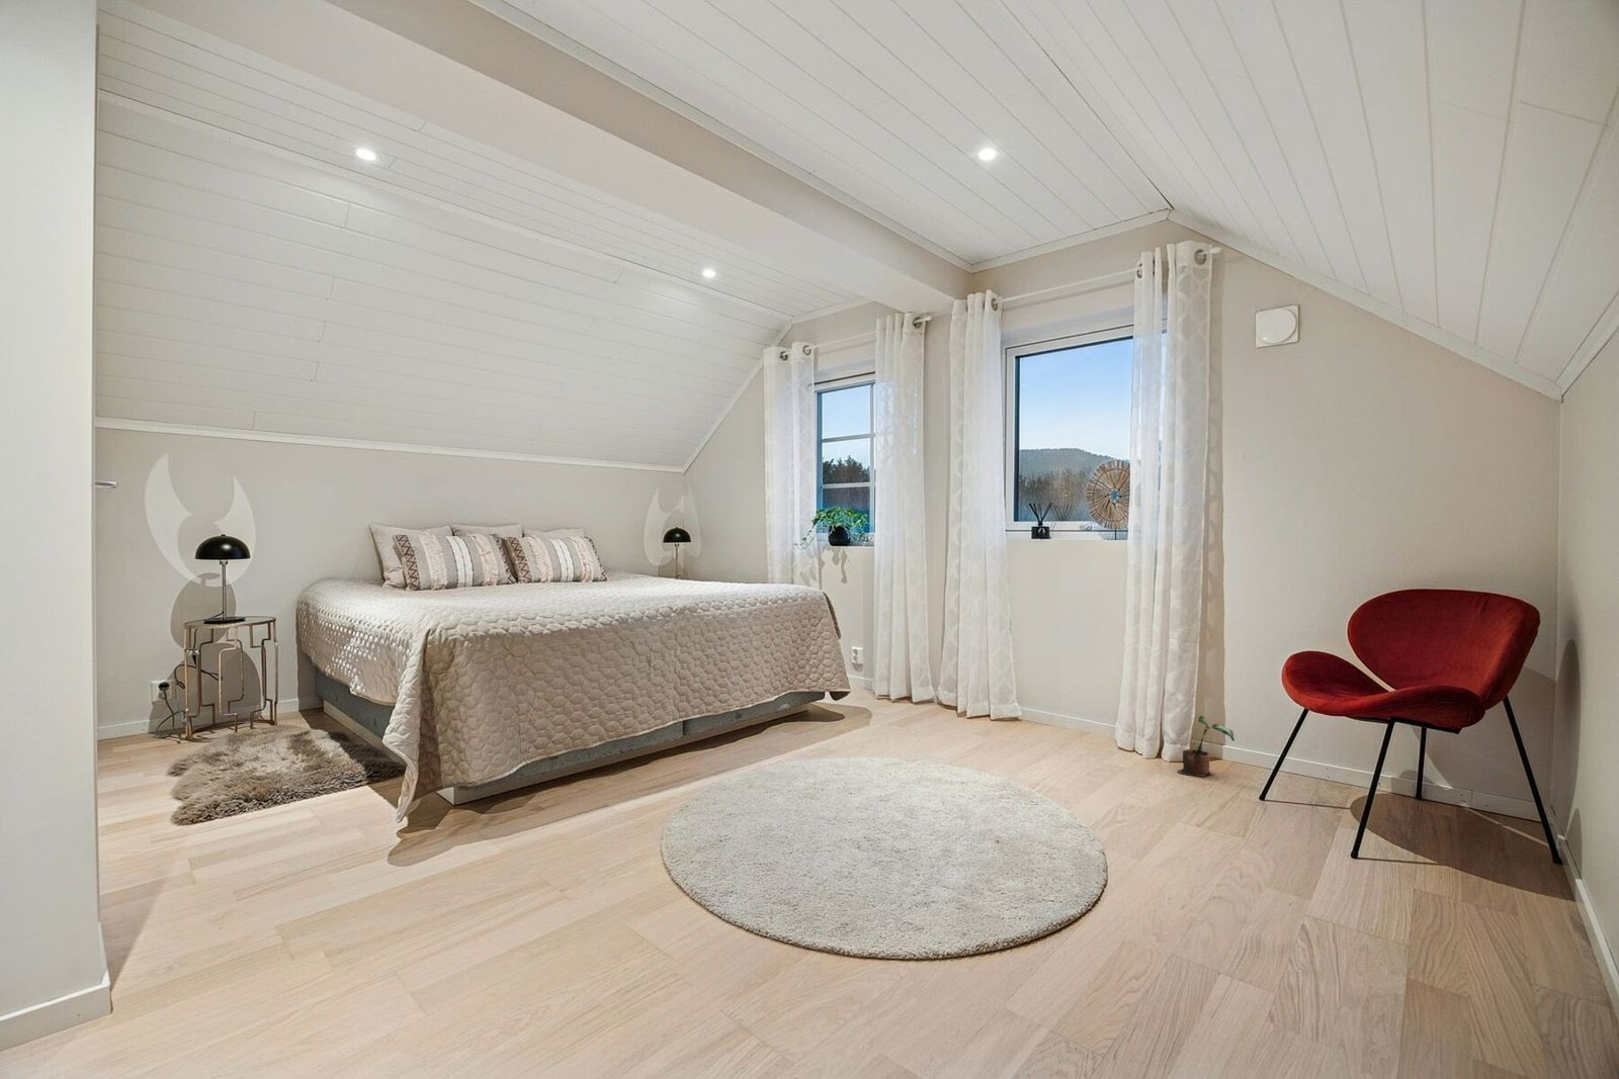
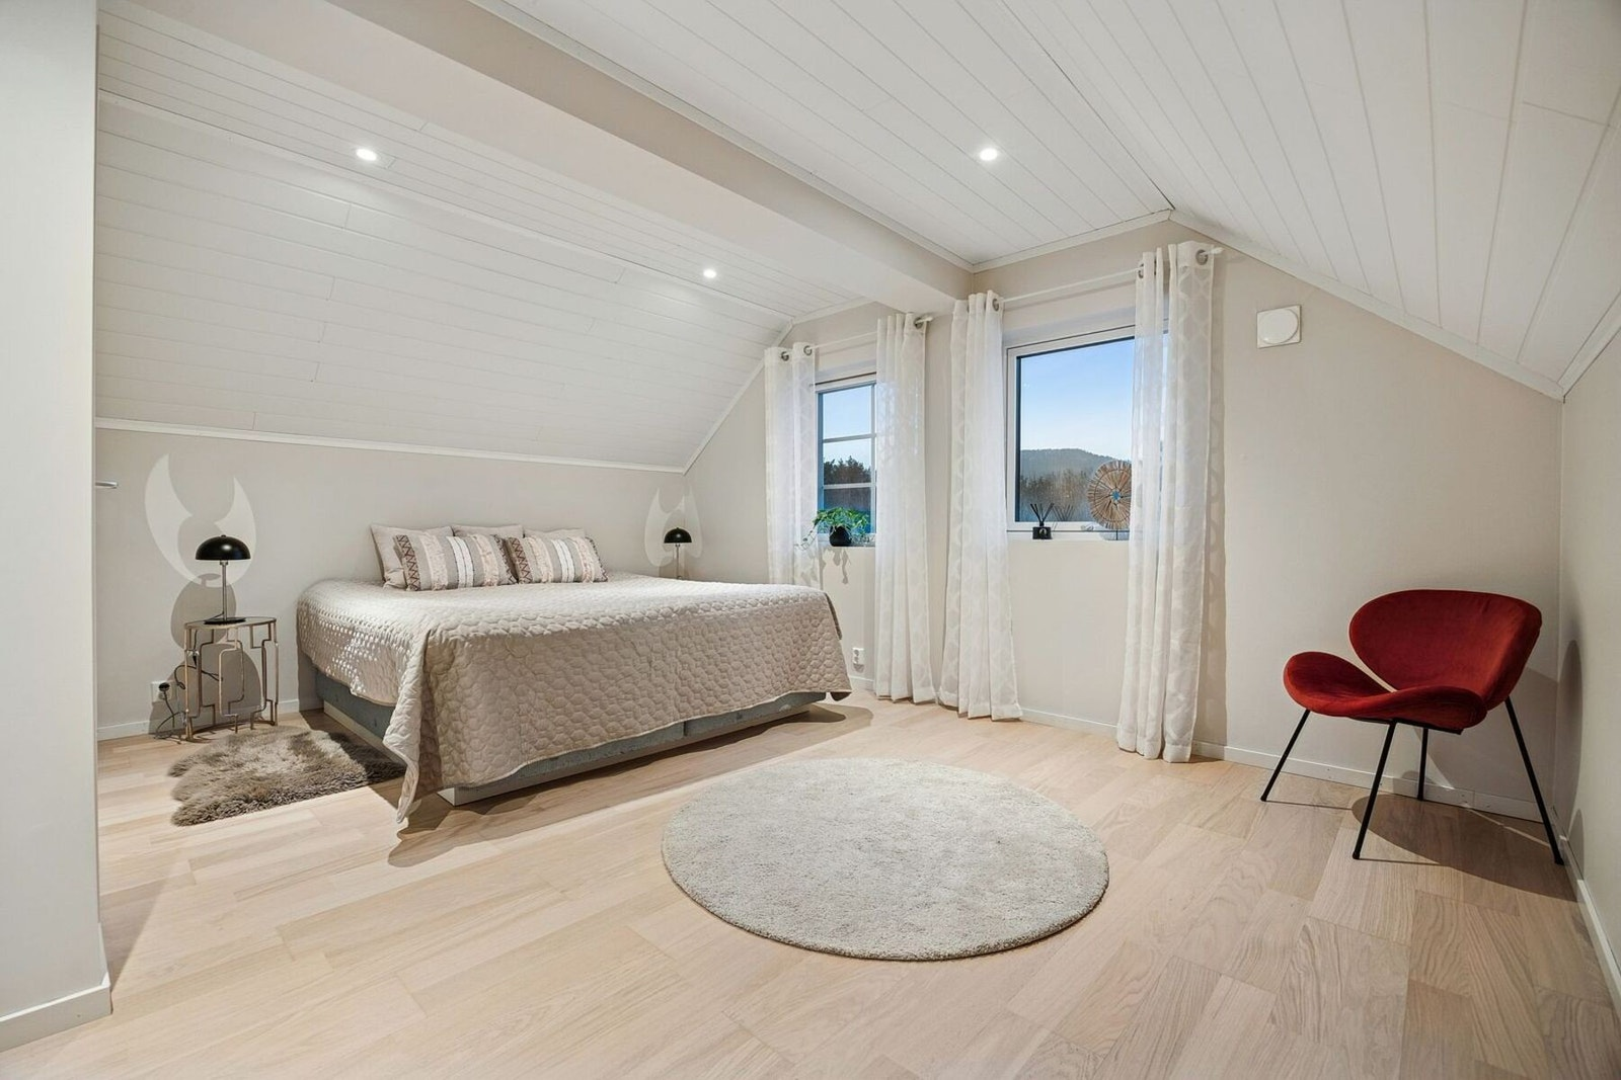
- potted plant [1176,715,1236,778]
